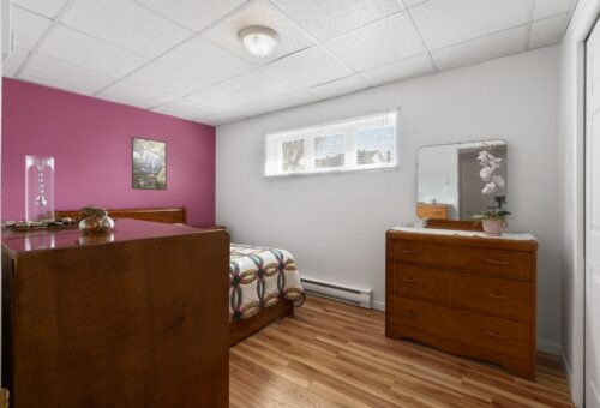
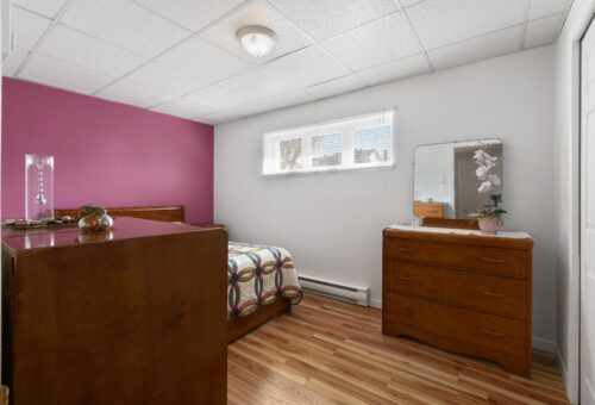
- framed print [131,136,168,191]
